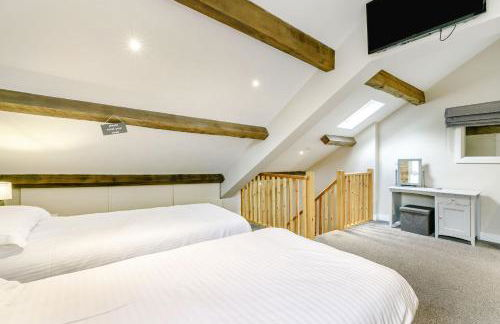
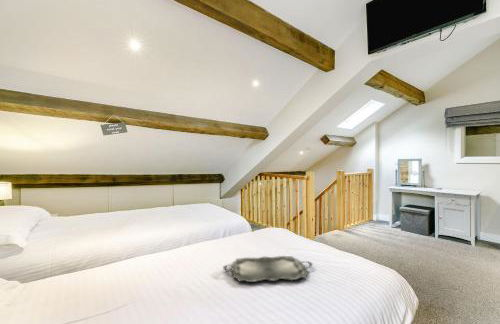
+ serving tray [222,255,314,283]
